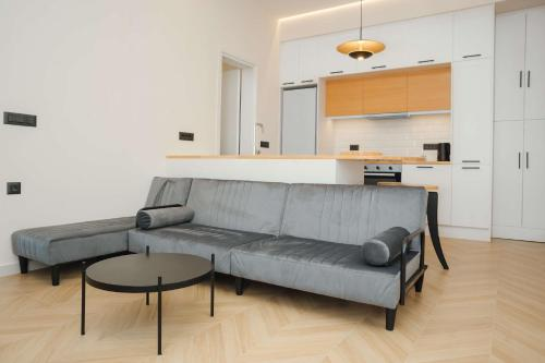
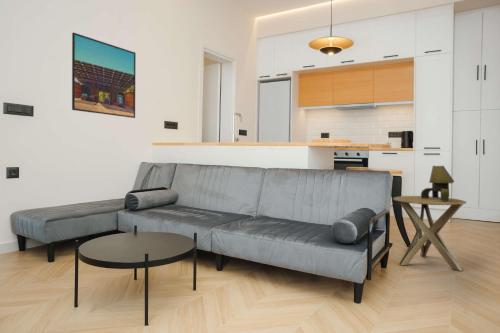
+ table lamp [400,165,455,202]
+ side table [392,195,468,272]
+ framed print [71,32,137,119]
